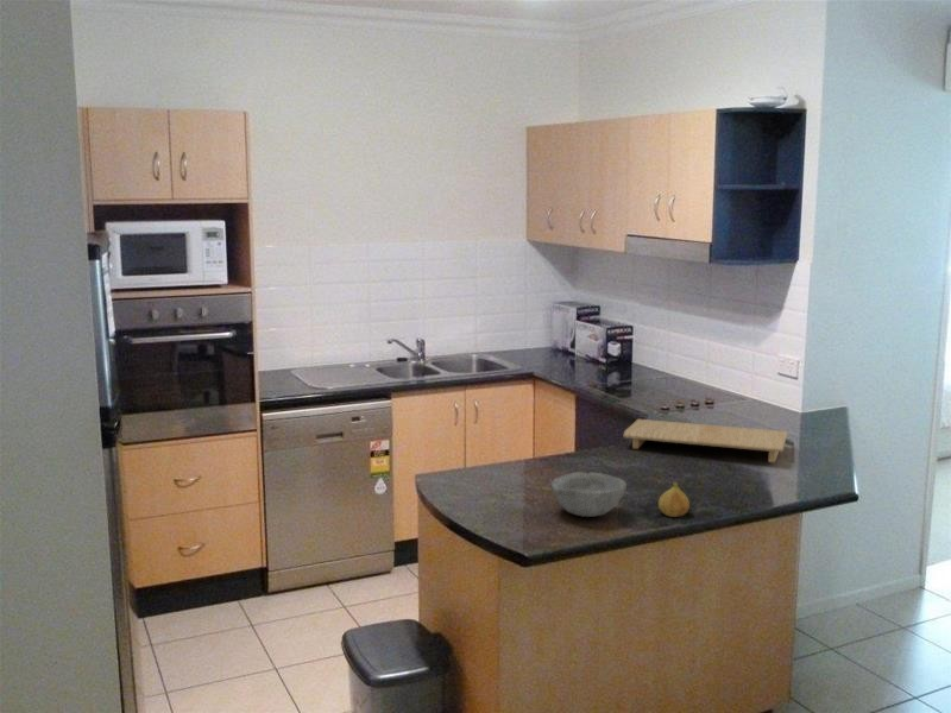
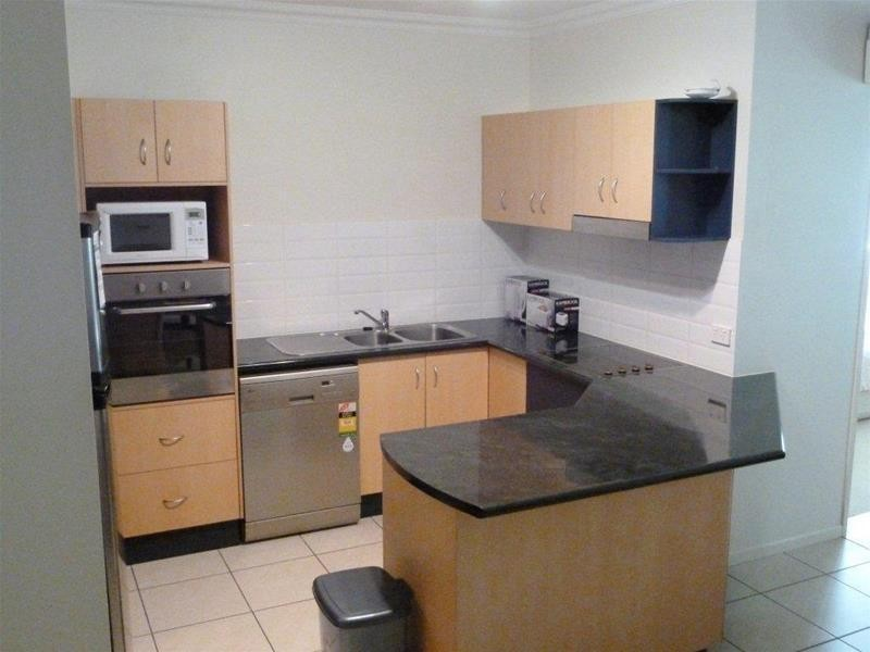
- fruit [657,481,691,518]
- bowl [549,471,628,518]
- cutting board [623,418,789,463]
